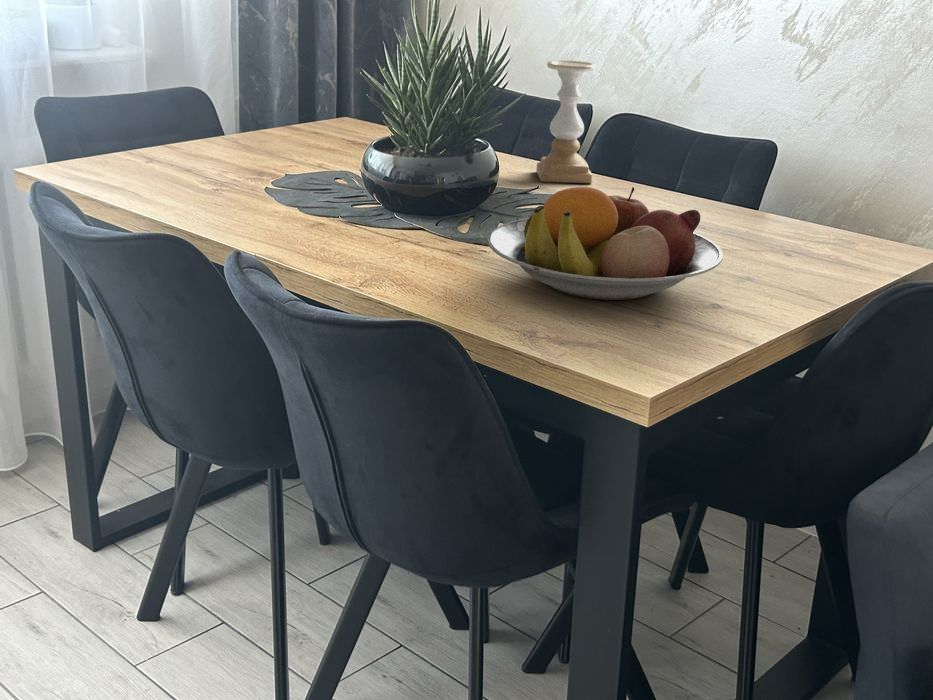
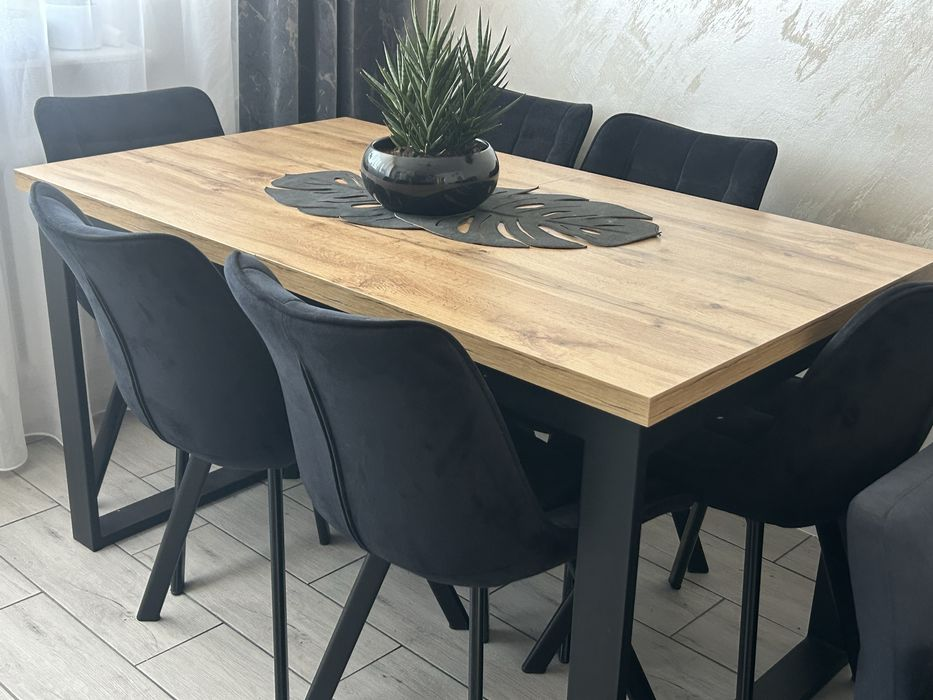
- fruit bowl [487,186,724,301]
- candle holder [535,60,597,184]
